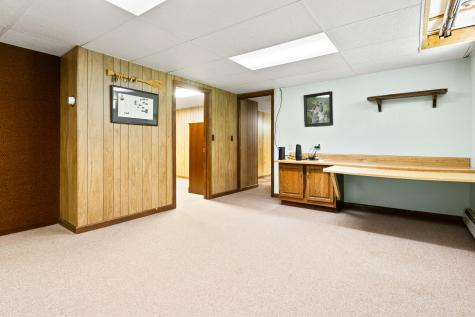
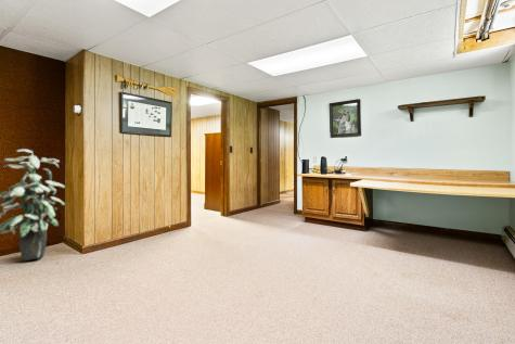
+ indoor plant [0,148,66,262]
